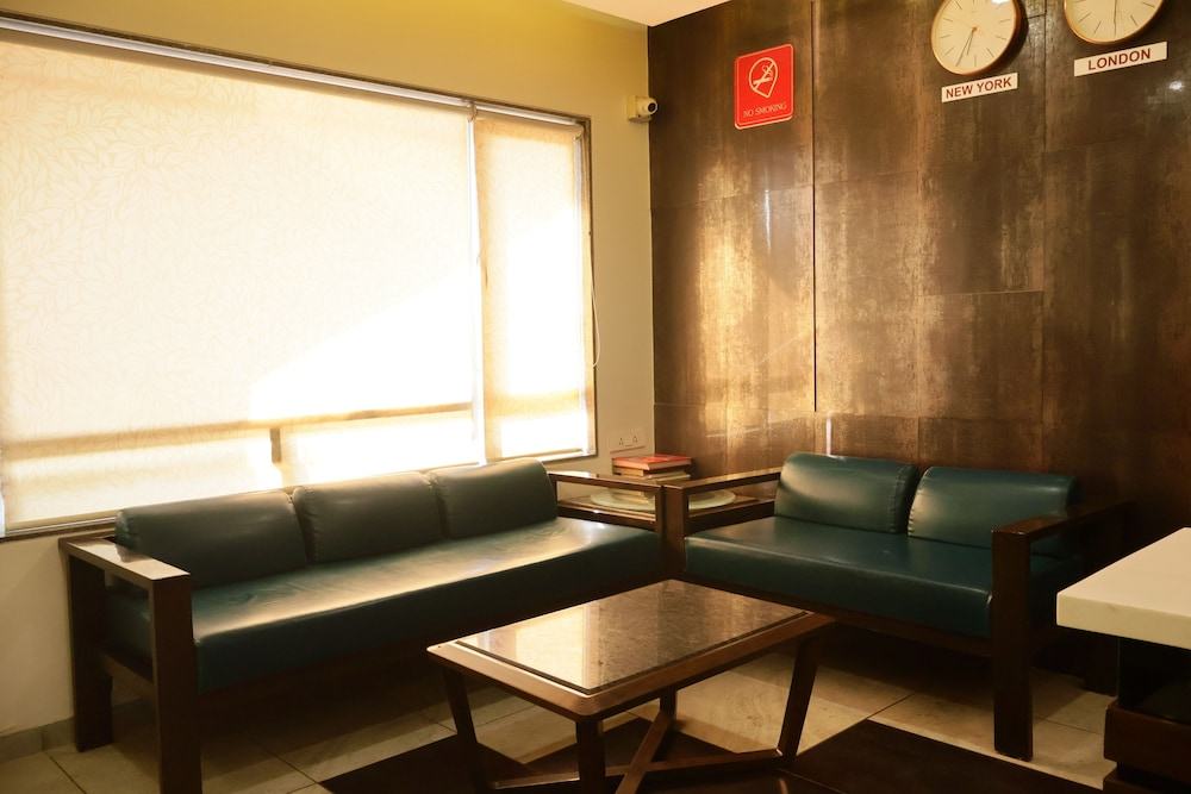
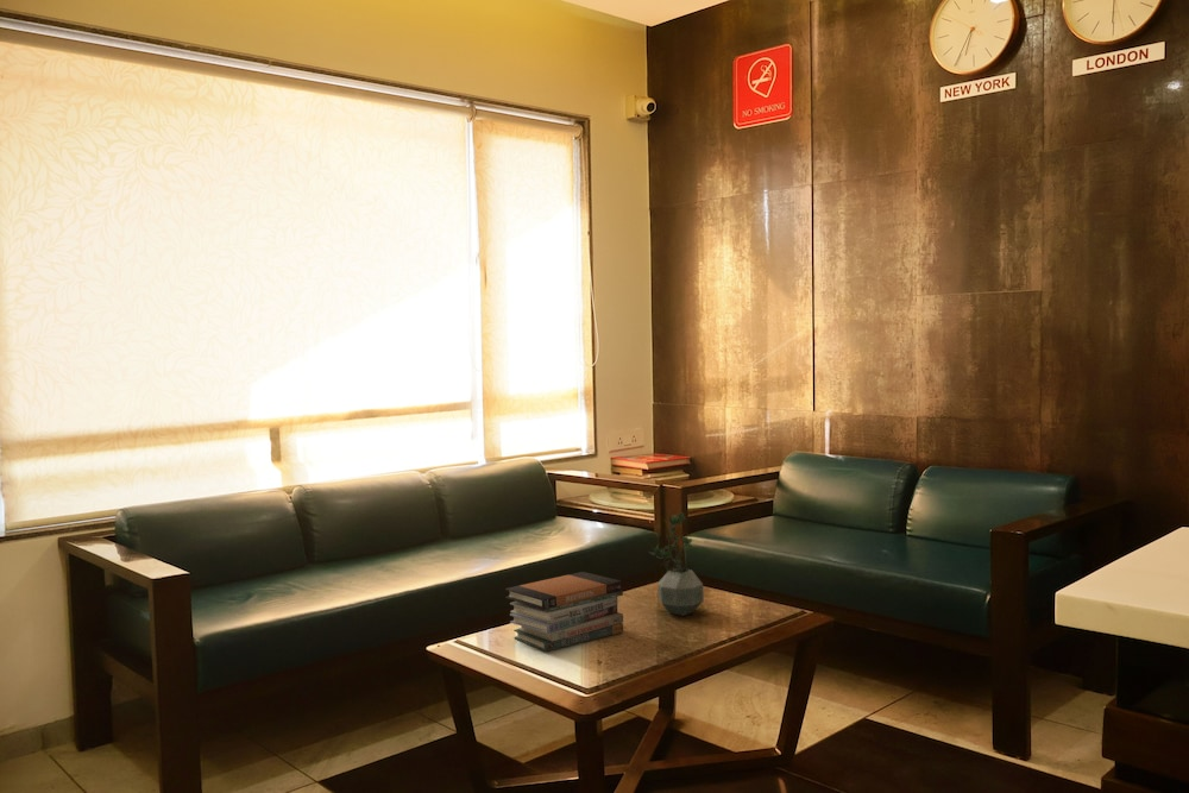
+ book stack [504,571,624,653]
+ potted plant [647,511,705,617]
